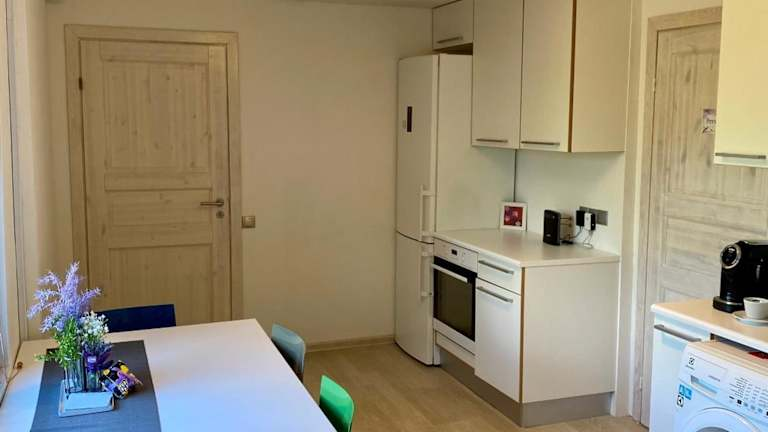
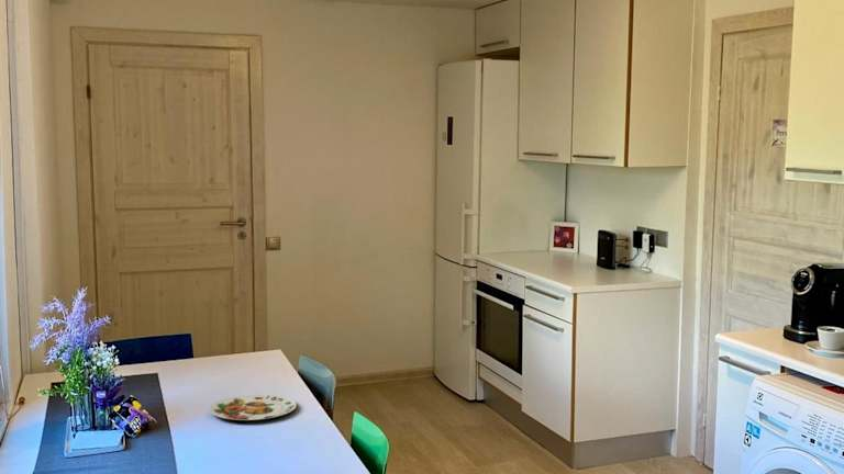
+ plate [209,393,297,421]
